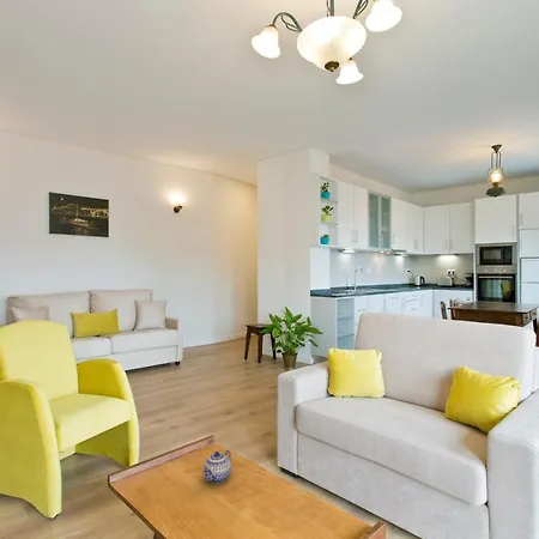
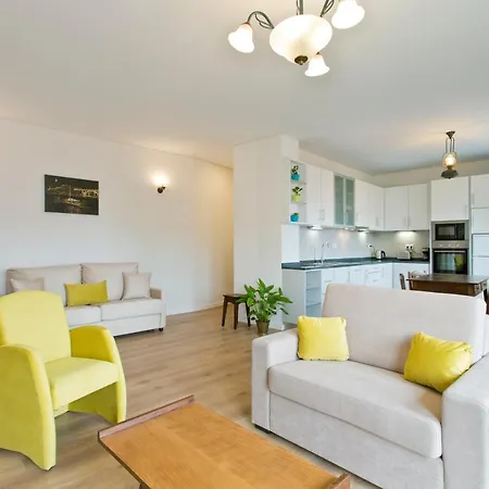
- teapot [201,449,232,484]
